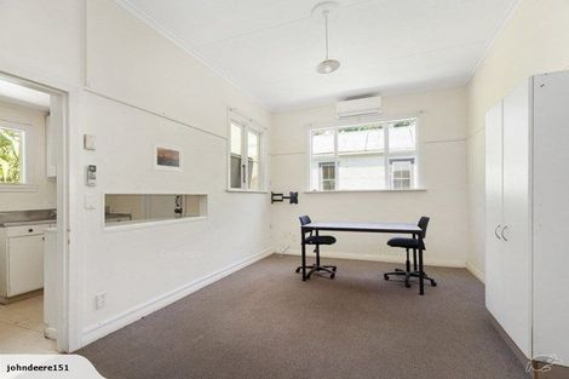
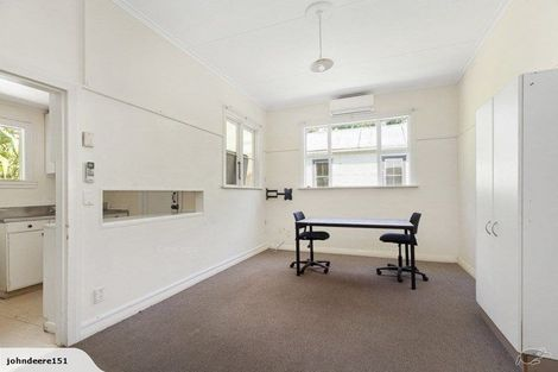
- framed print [150,140,184,173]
